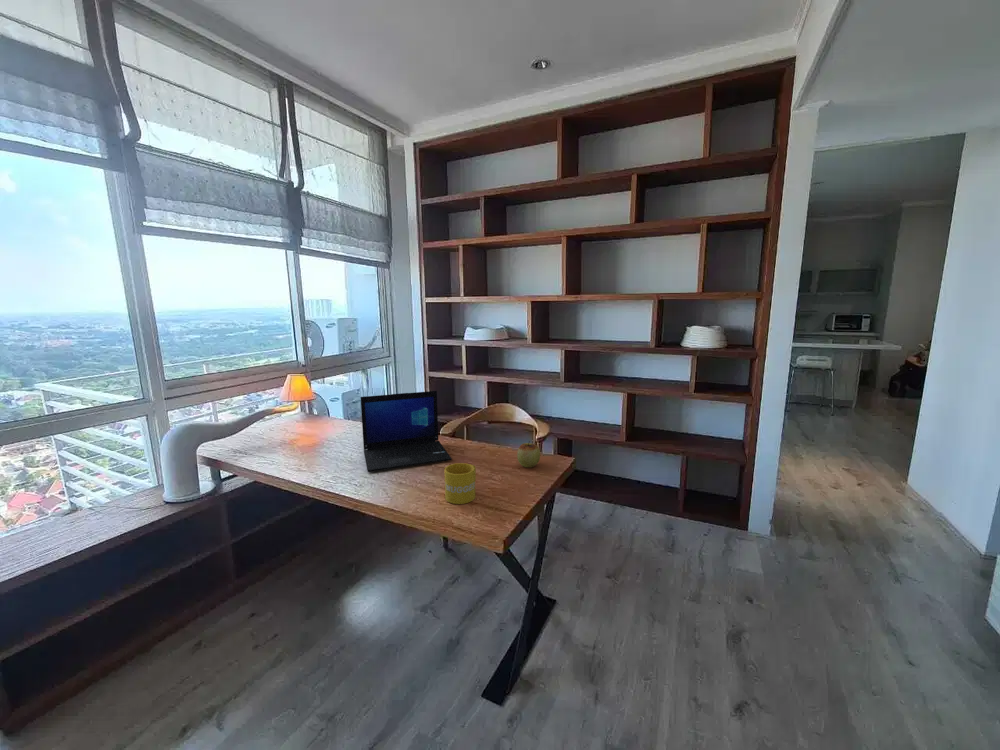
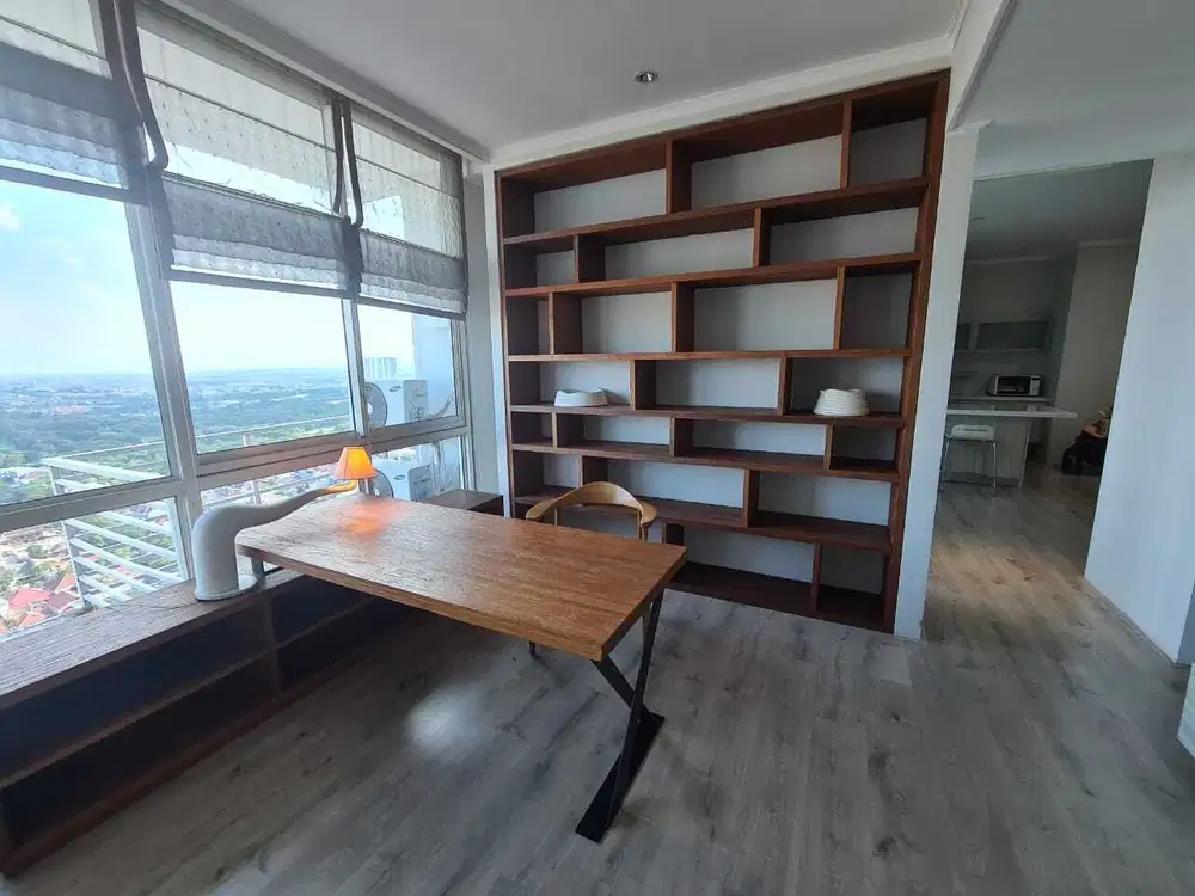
- apple [516,440,541,468]
- laptop [360,390,453,473]
- mug [444,462,477,505]
